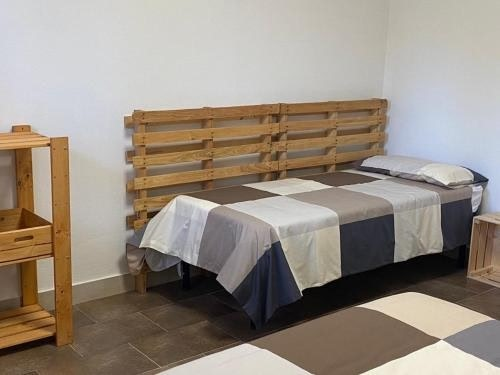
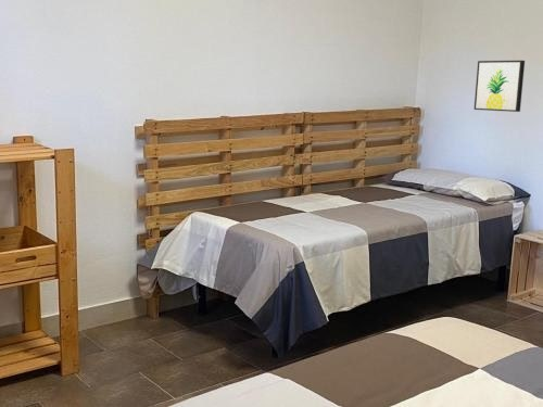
+ wall art [473,60,526,113]
